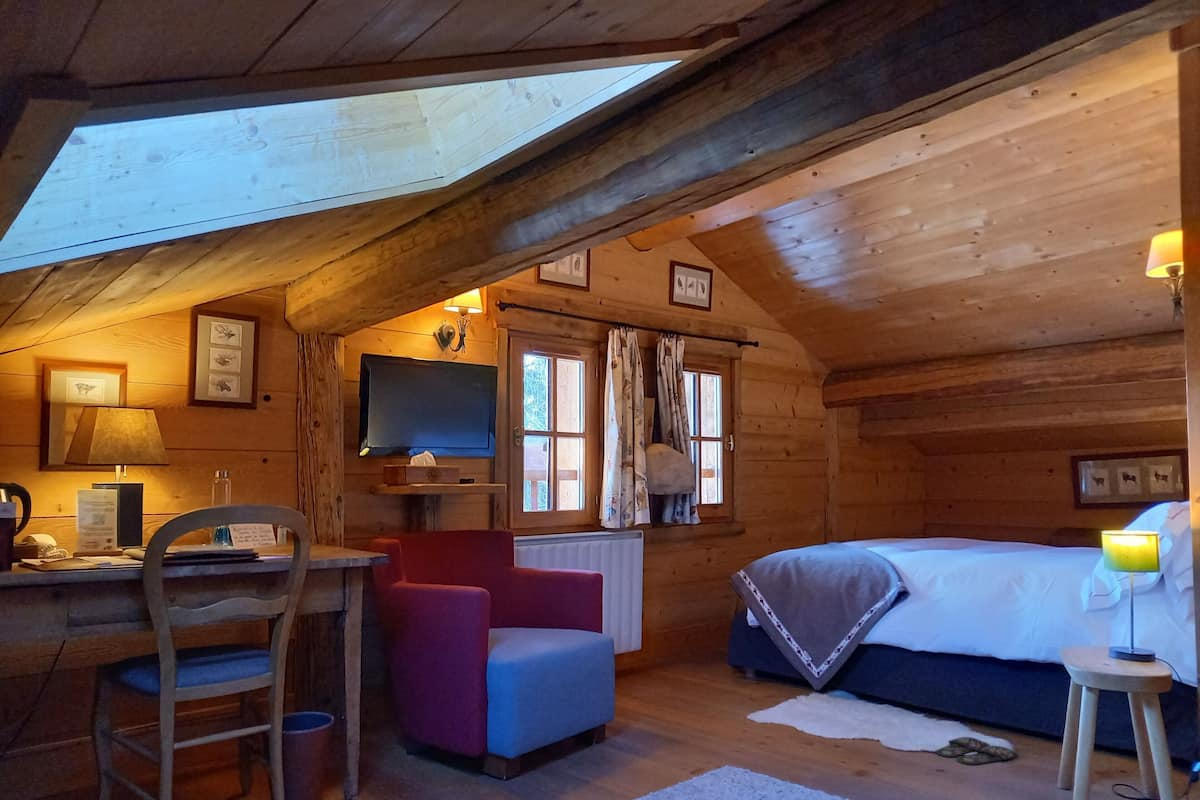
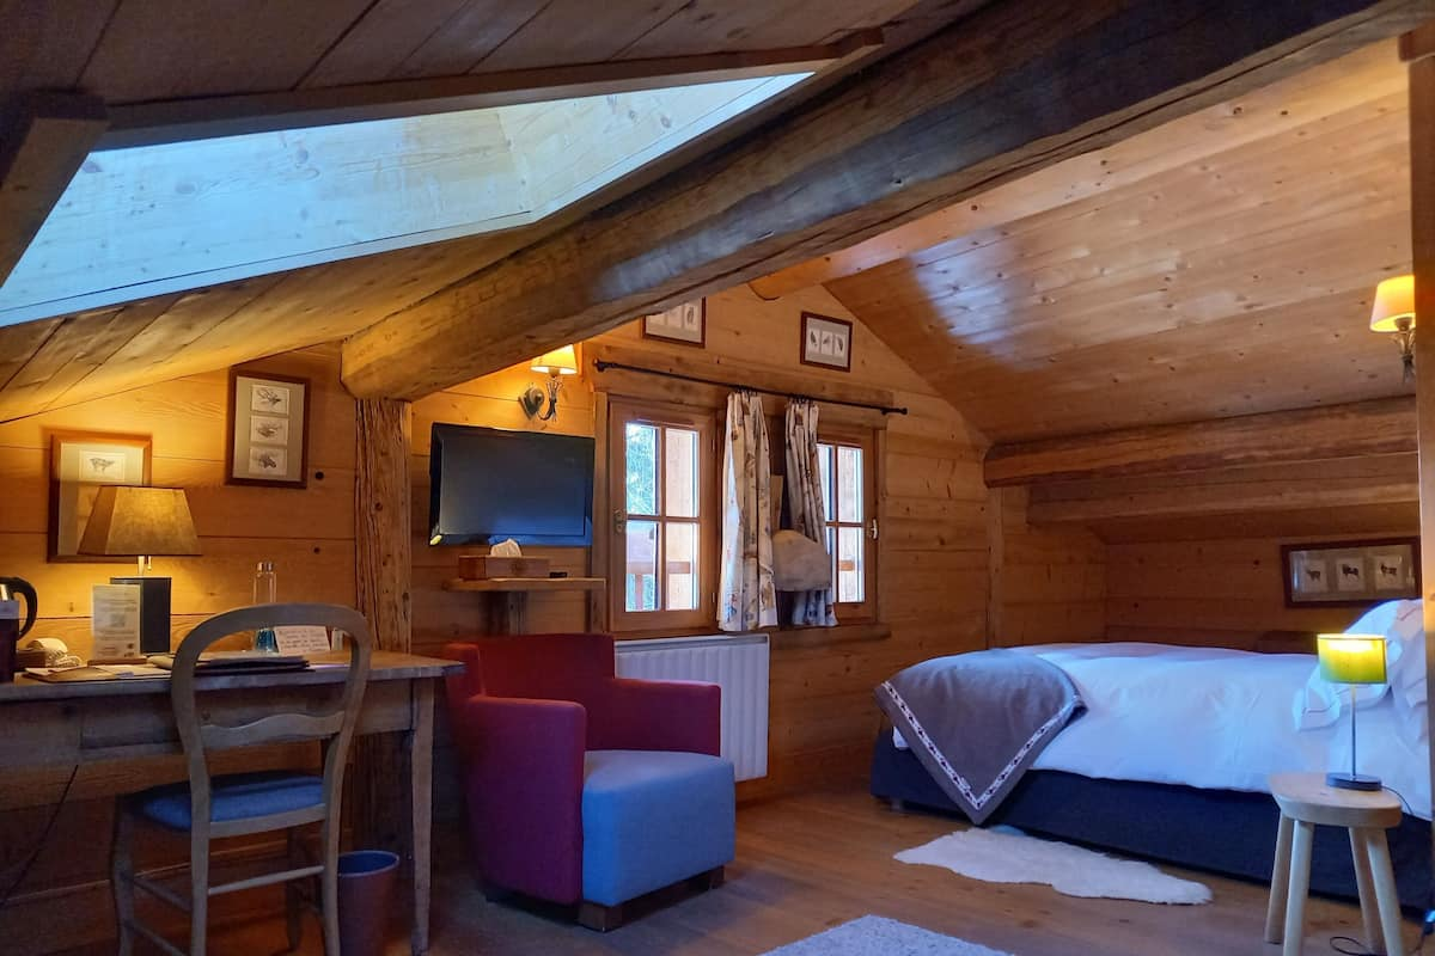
- slippers [934,736,1017,766]
